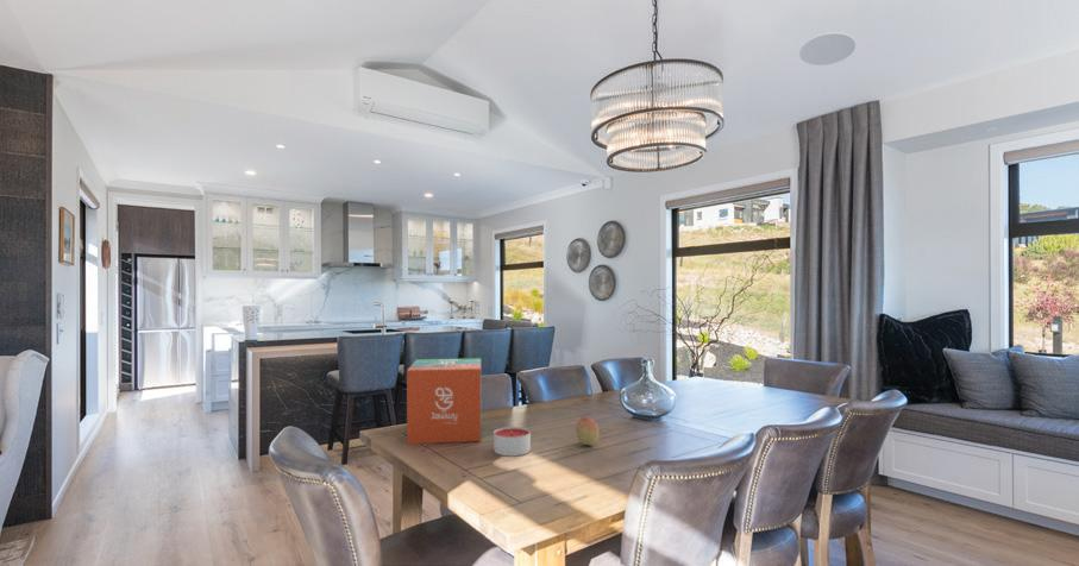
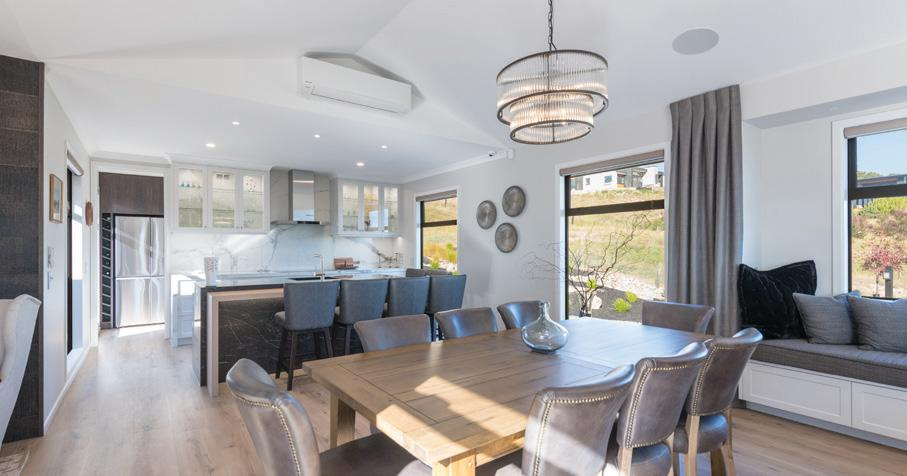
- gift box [406,357,482,445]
- candle [493,426,532,457]
- fruit [575,416,600,446]
